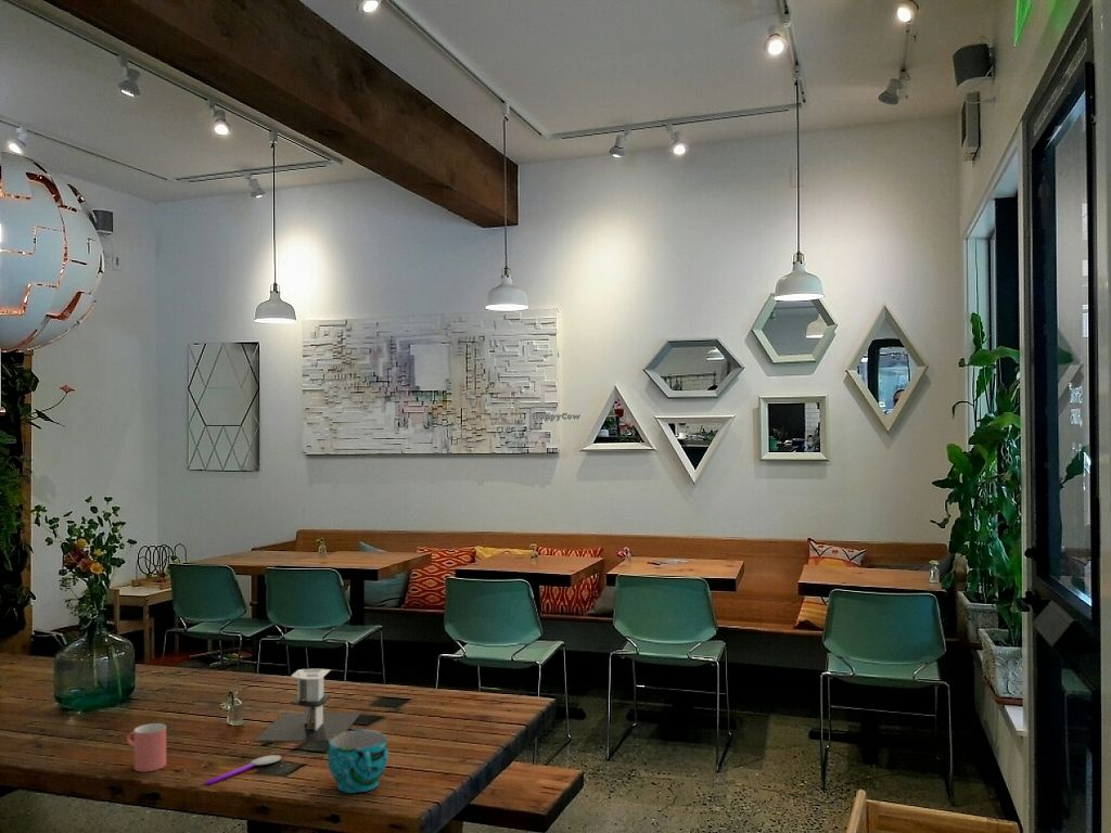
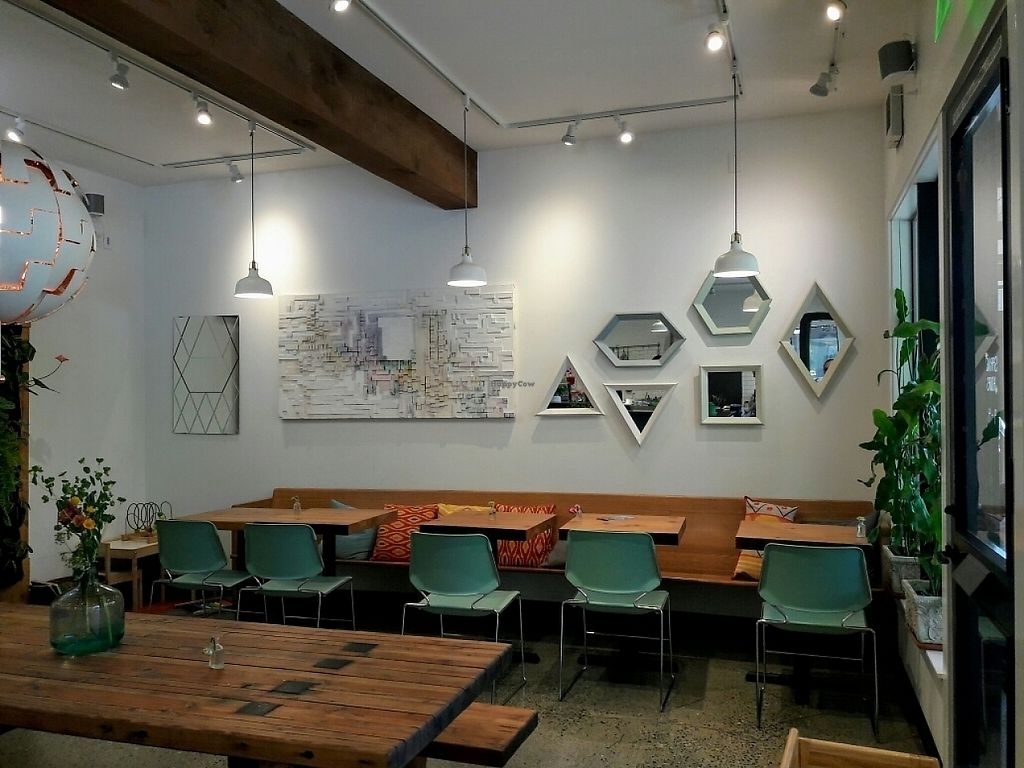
- cup [327,729,390,794]
- spoon [205,754,282,785]
- architectural model [253,668,361,742]
- cup [126,722,167,773]
